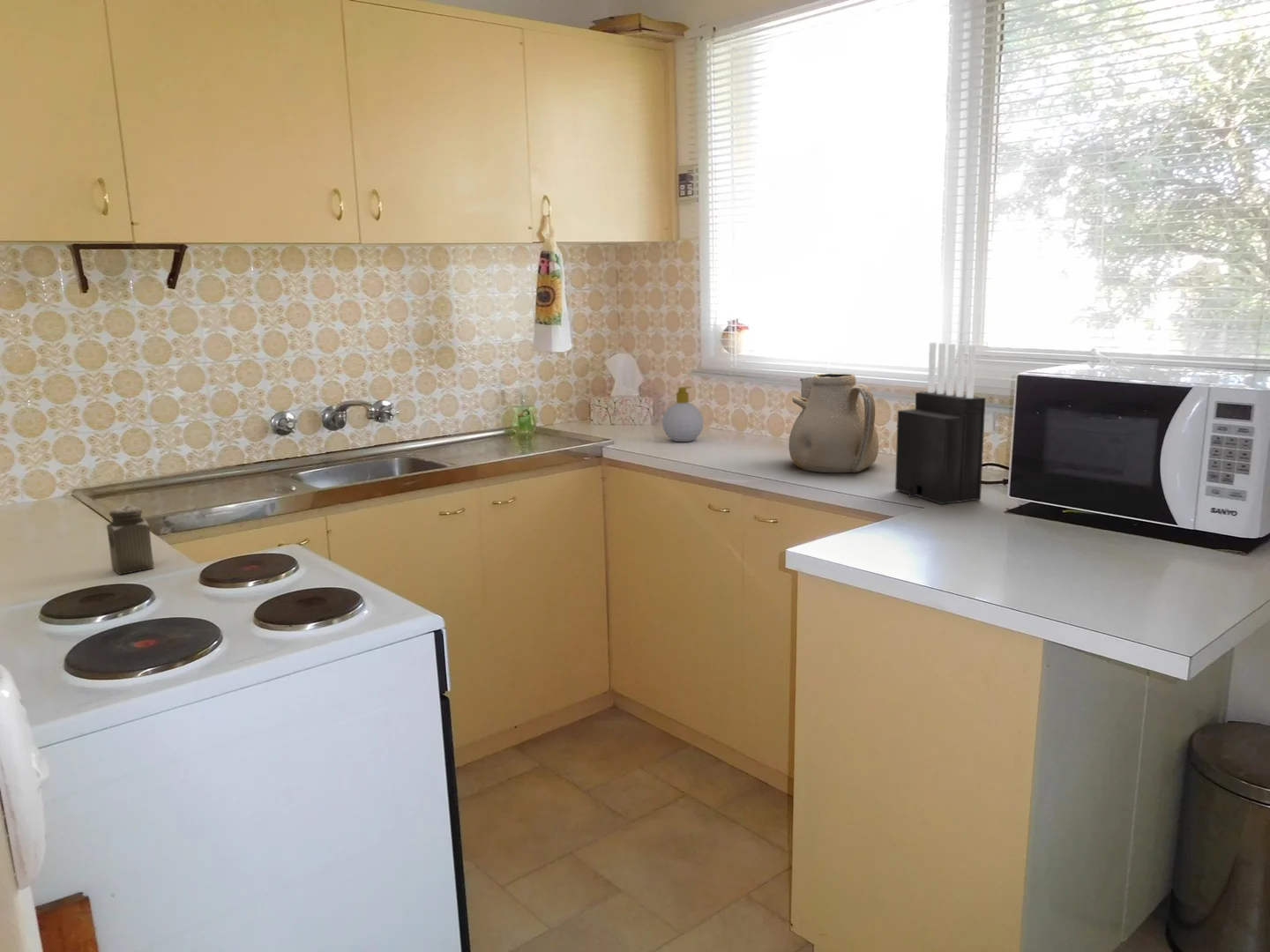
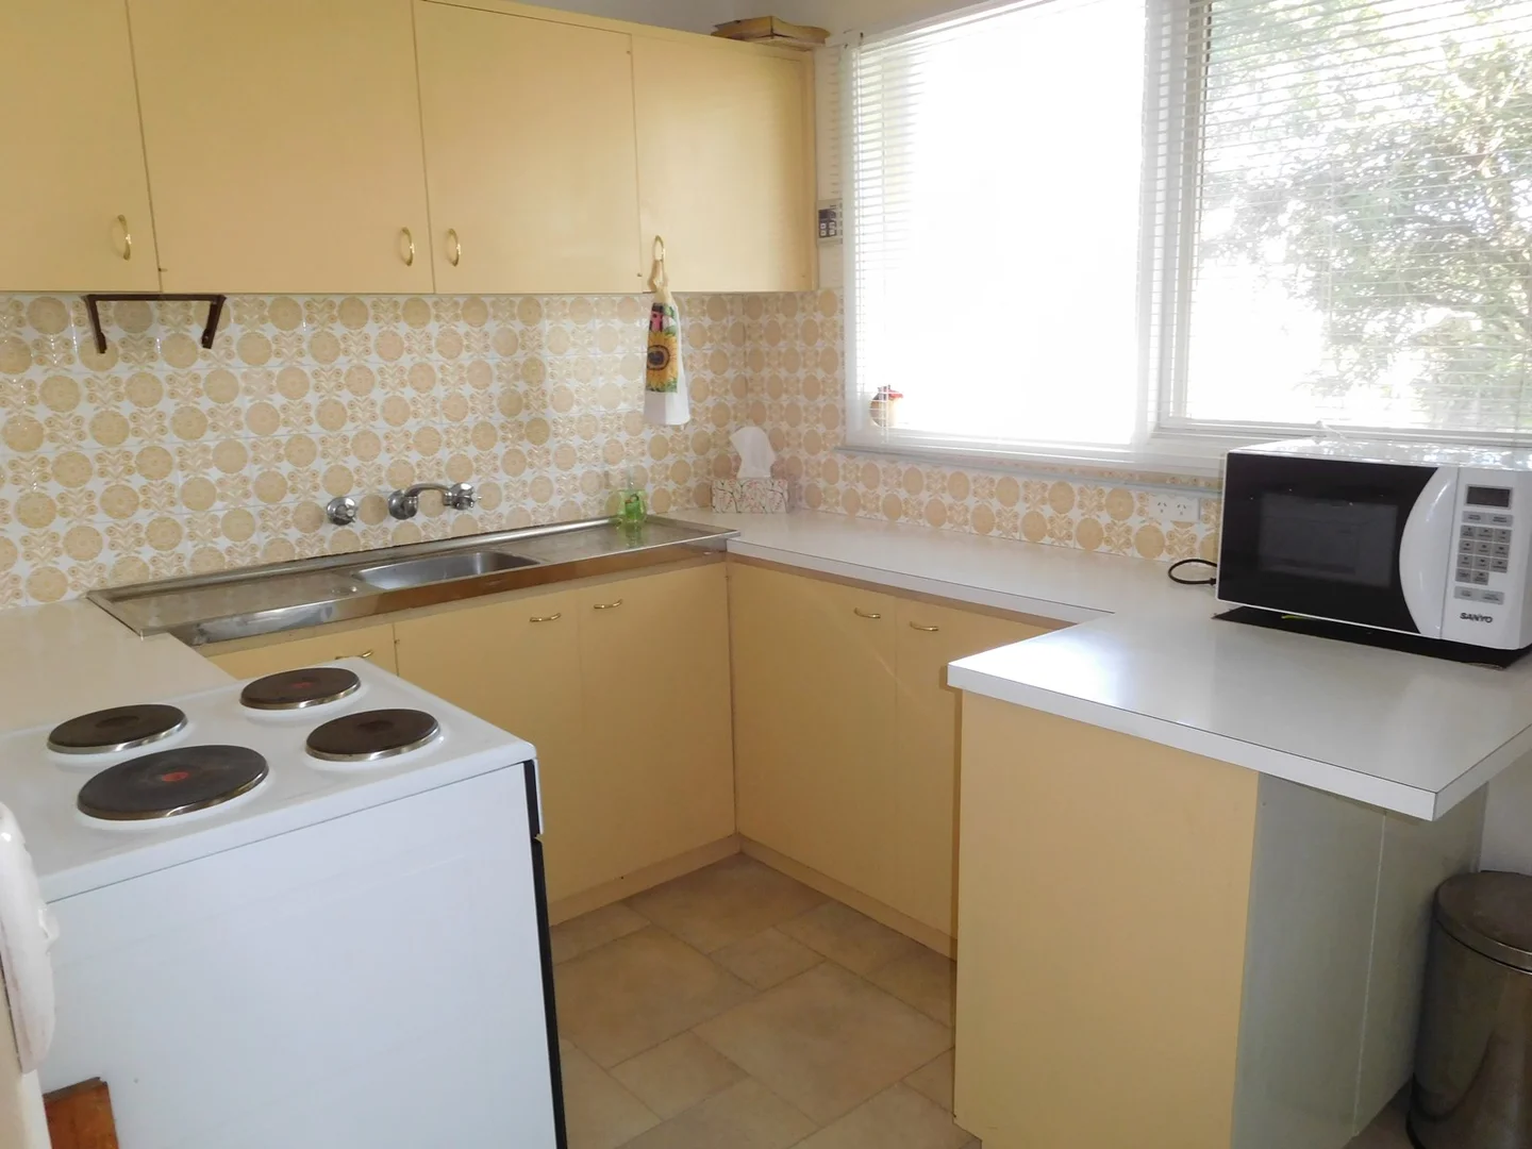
- soap bottle [661,386,705,443]
- teapot [788,372,879,473]
- knife block [894,341,986,505]
- salt shaker [106,505,154,576]
